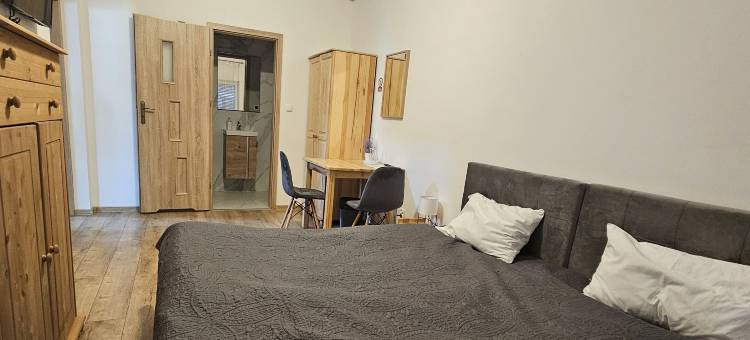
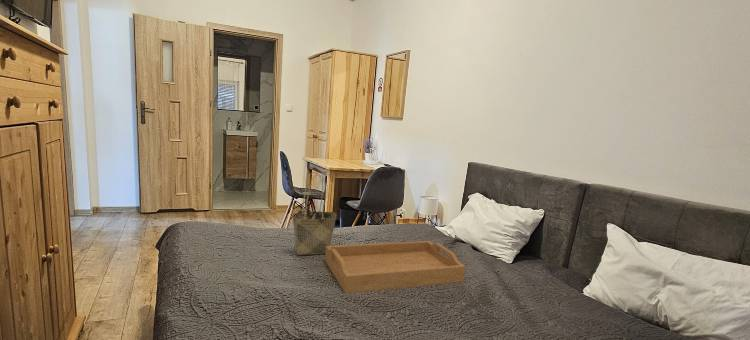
+ tote bag [291,171,338,256]
+ serving tray [324,240,467,295]
